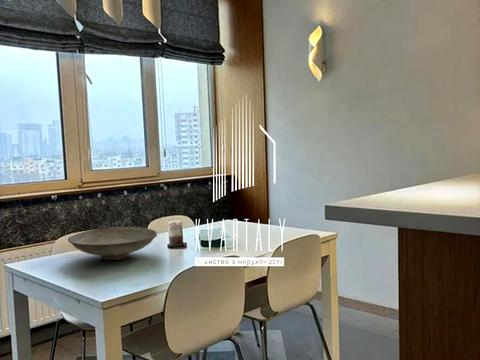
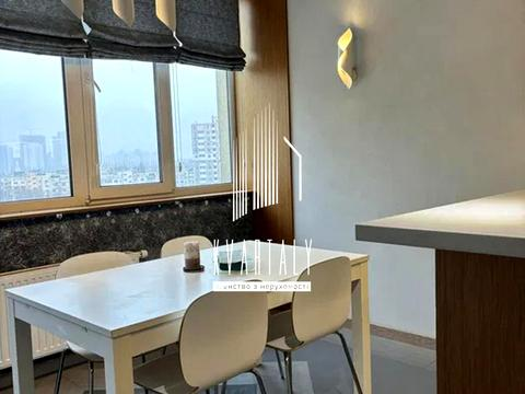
- decorative bowl [67,226,158,261]
